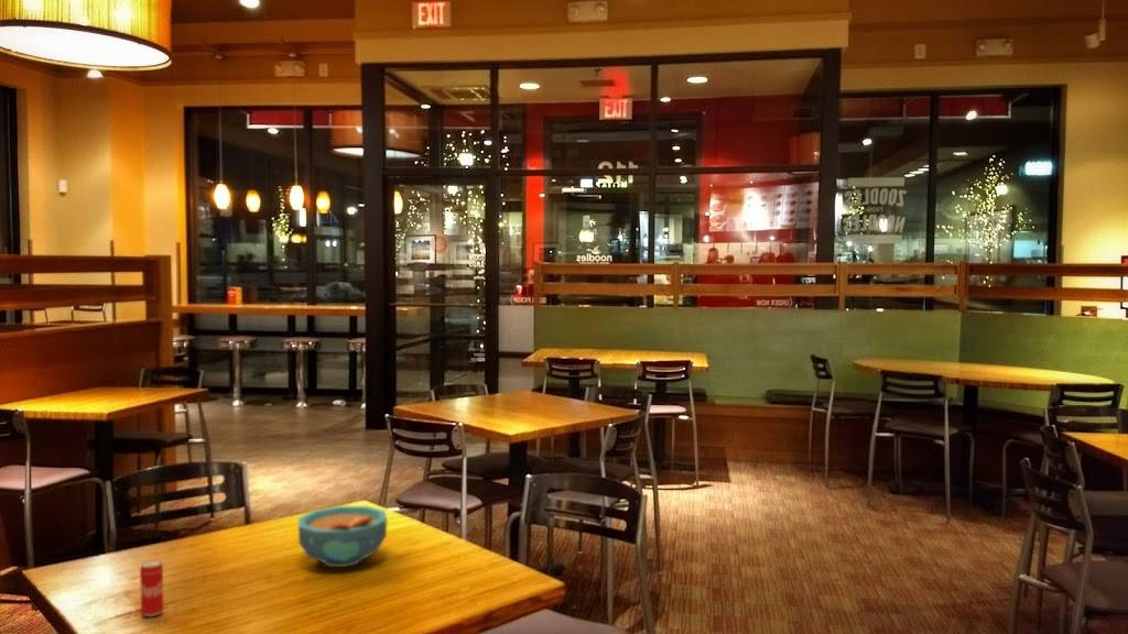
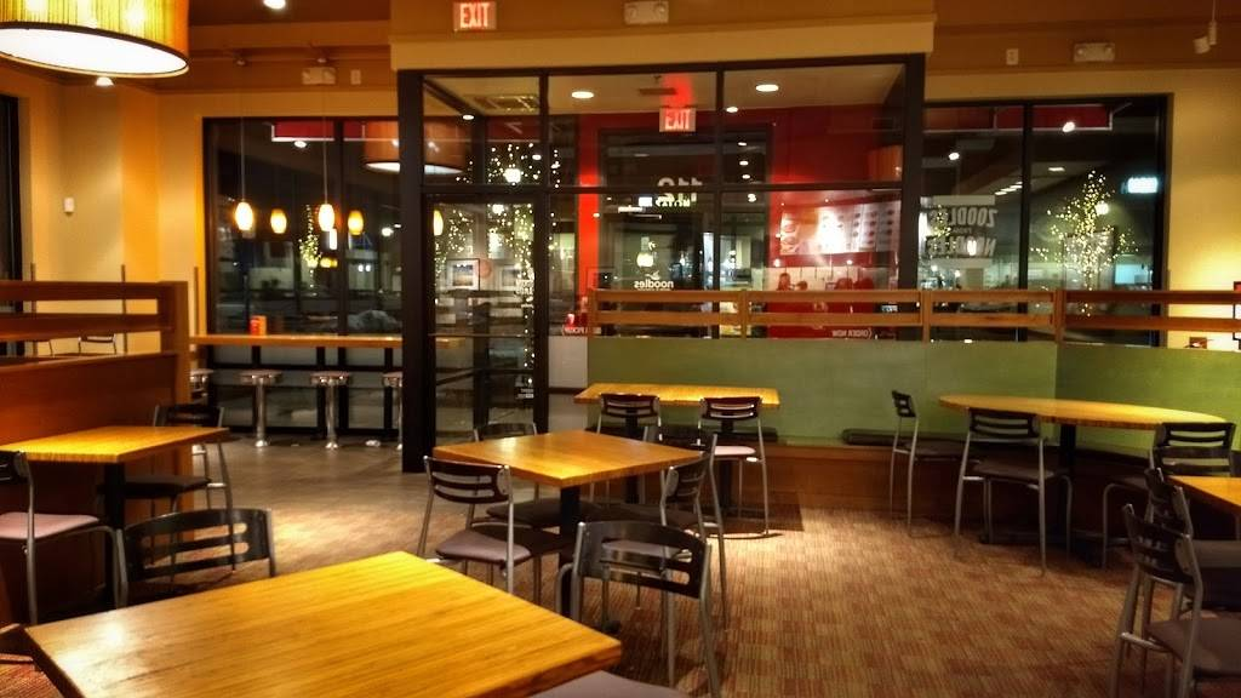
- bowl [297,505,389,568]
- beverage can [139,559,165,617]
